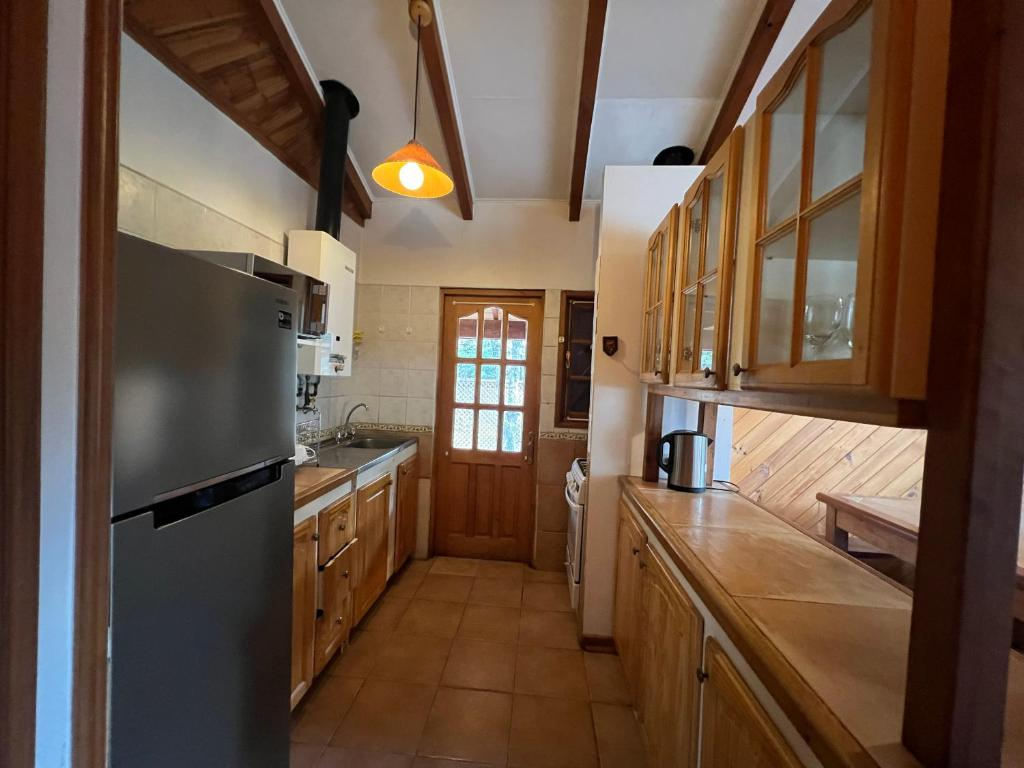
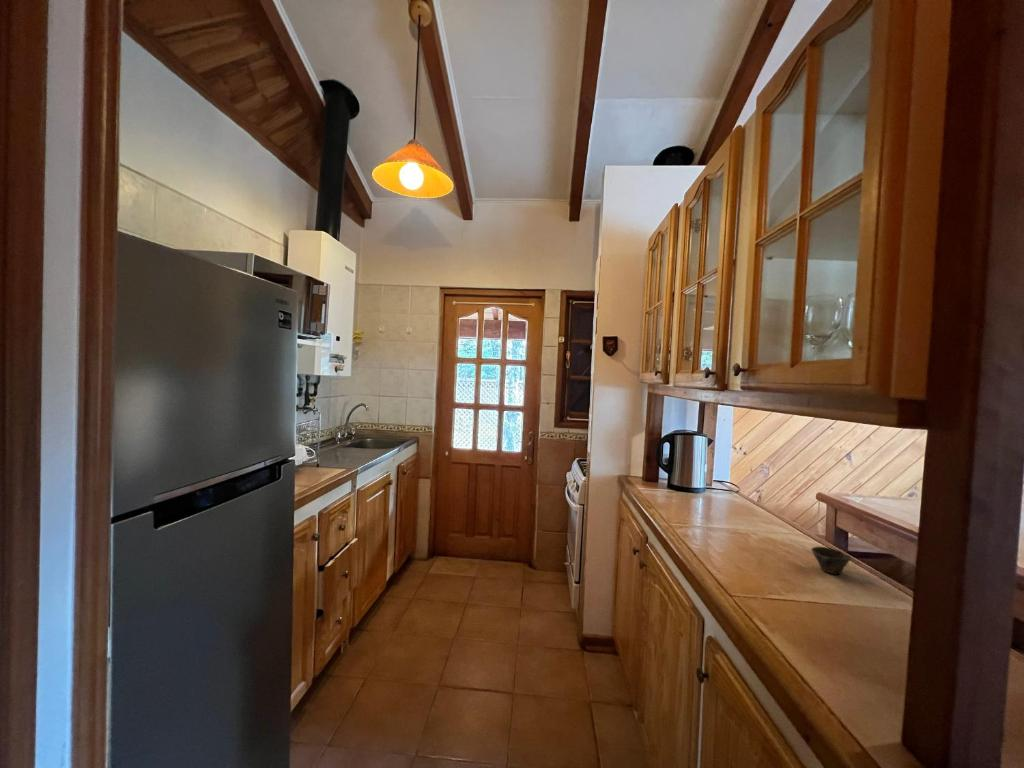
+ cup [810,546,852,575]
